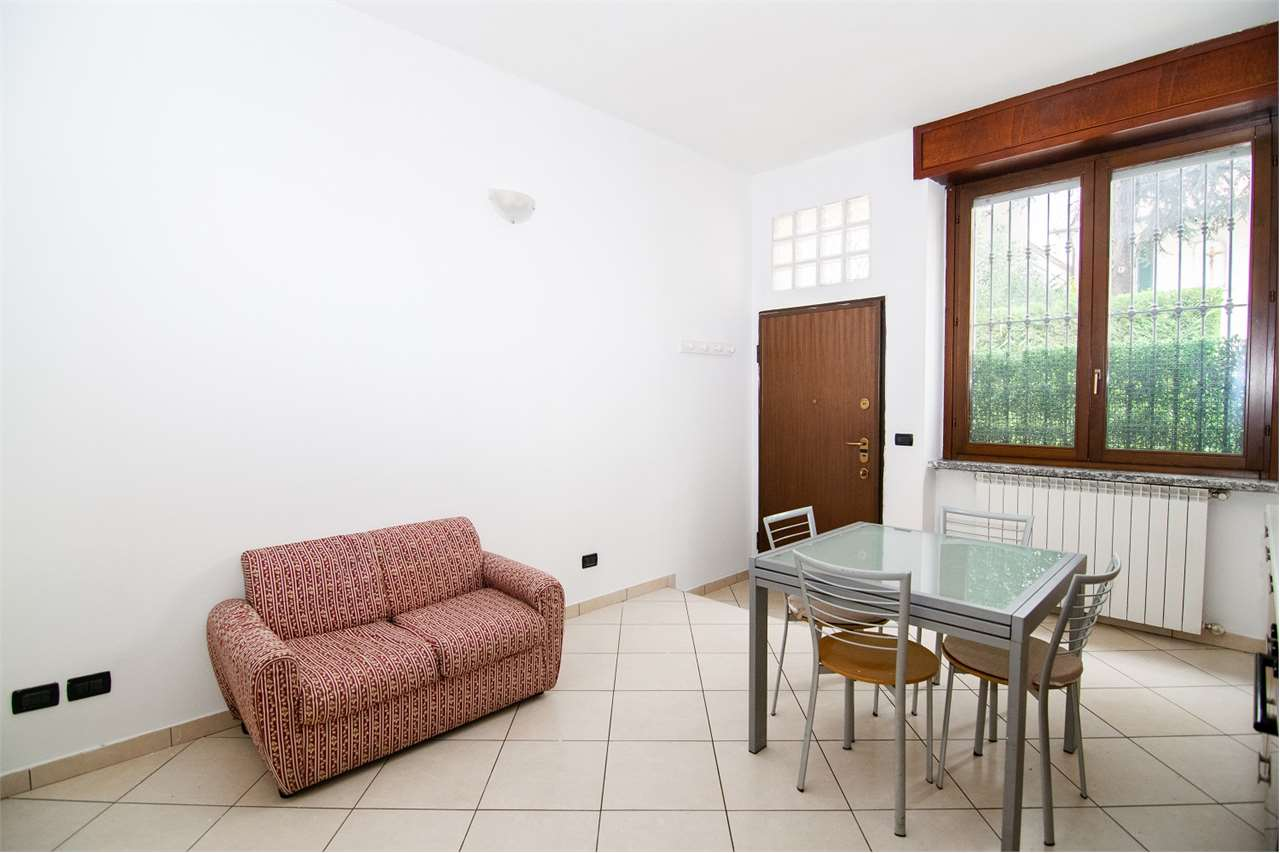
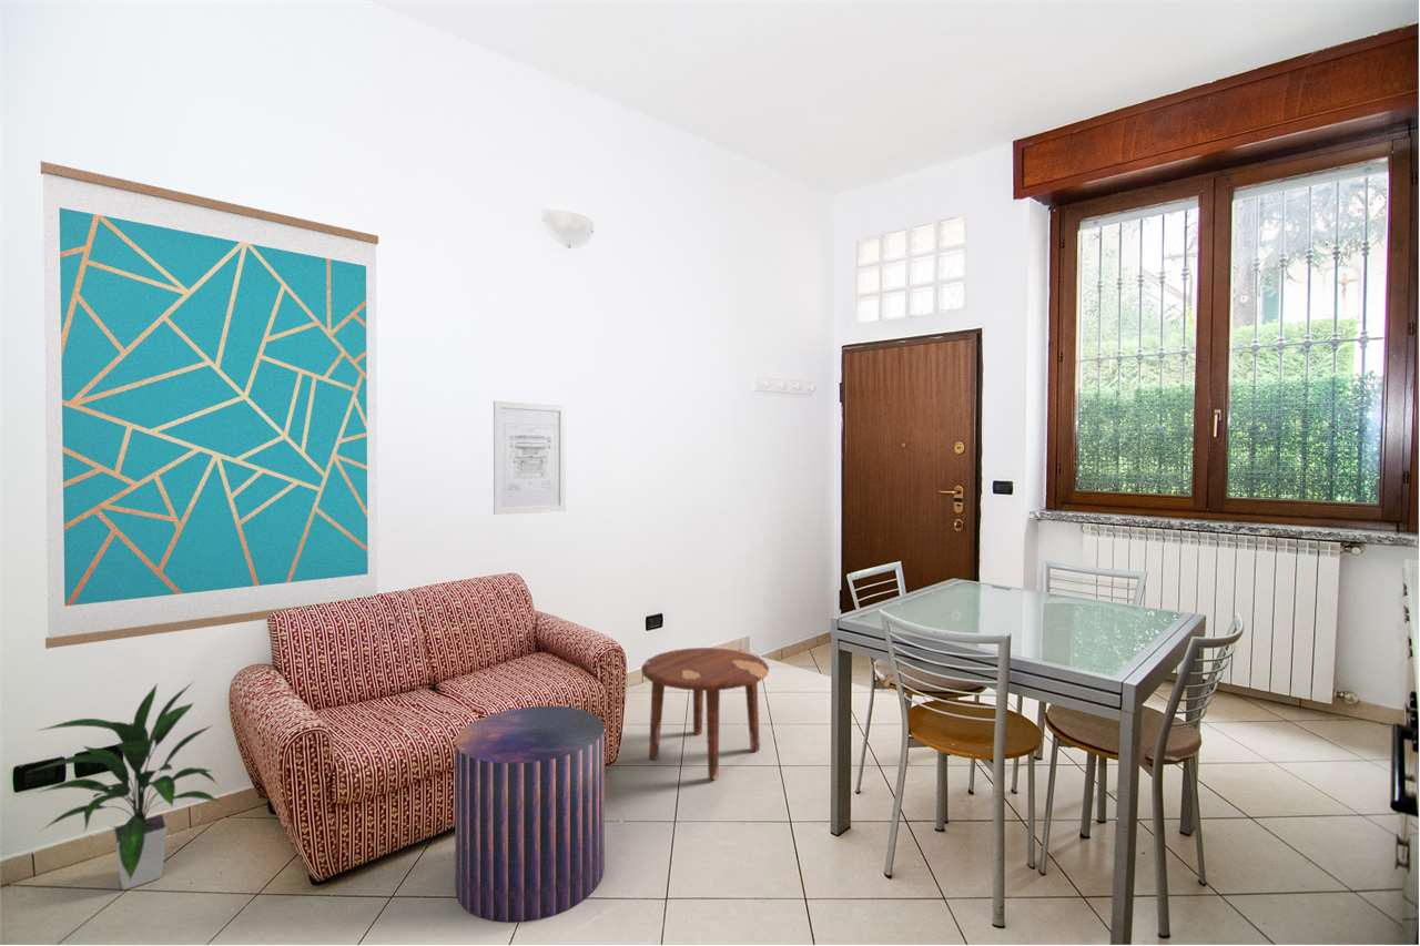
+ indoor plant [33,679,221,891]
+ wall art [40,160,379,650]
+ wall art [493,399,567,516]
+ side table [640,647,770,781]
+ pouf [454,705,606,924]
